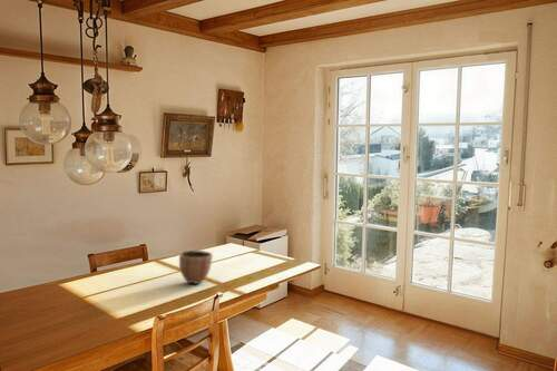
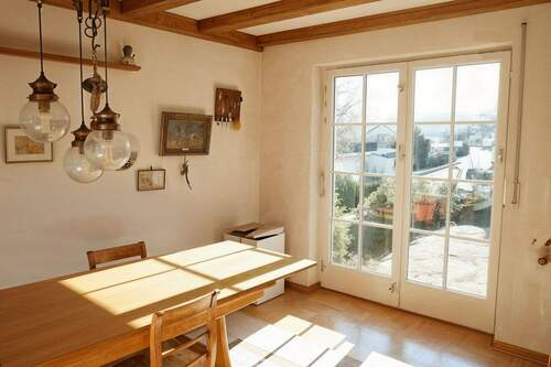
- decorative bowl [178,250,214,285]
